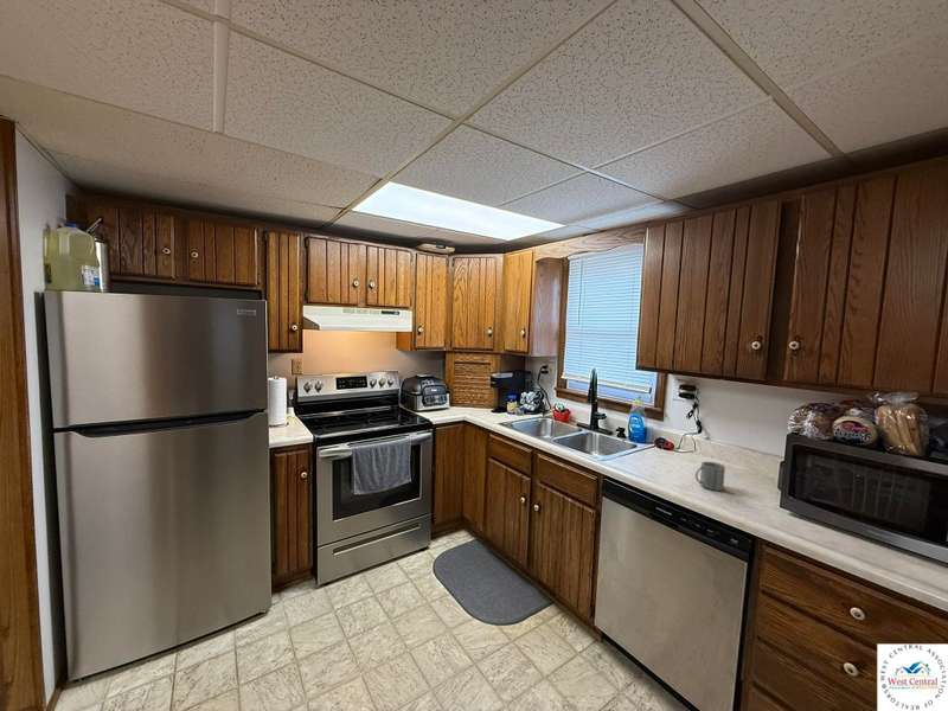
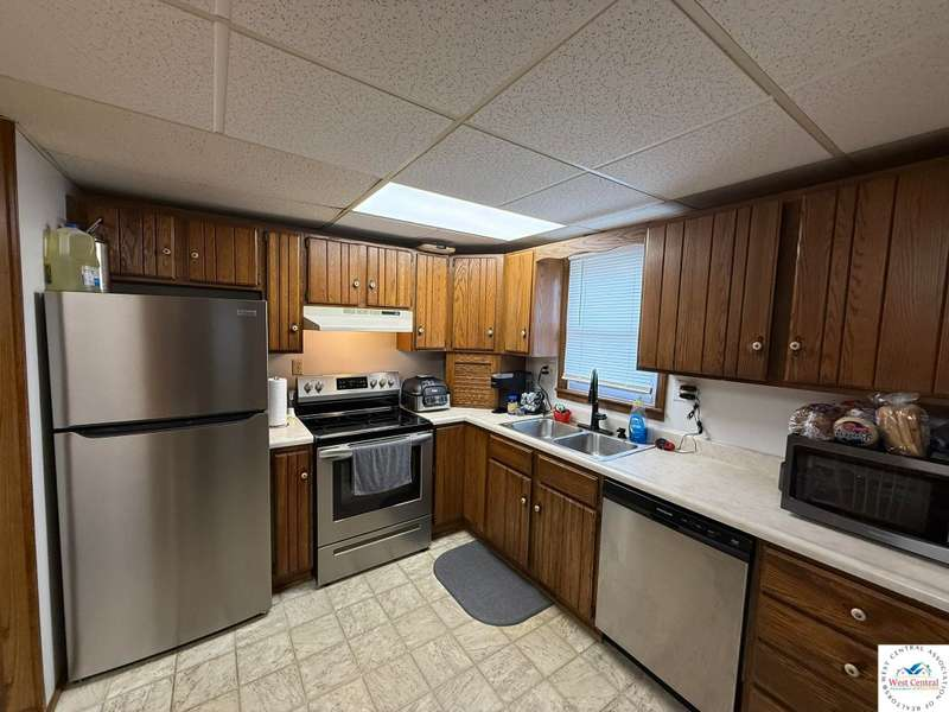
- mug [694,461,726,492]
